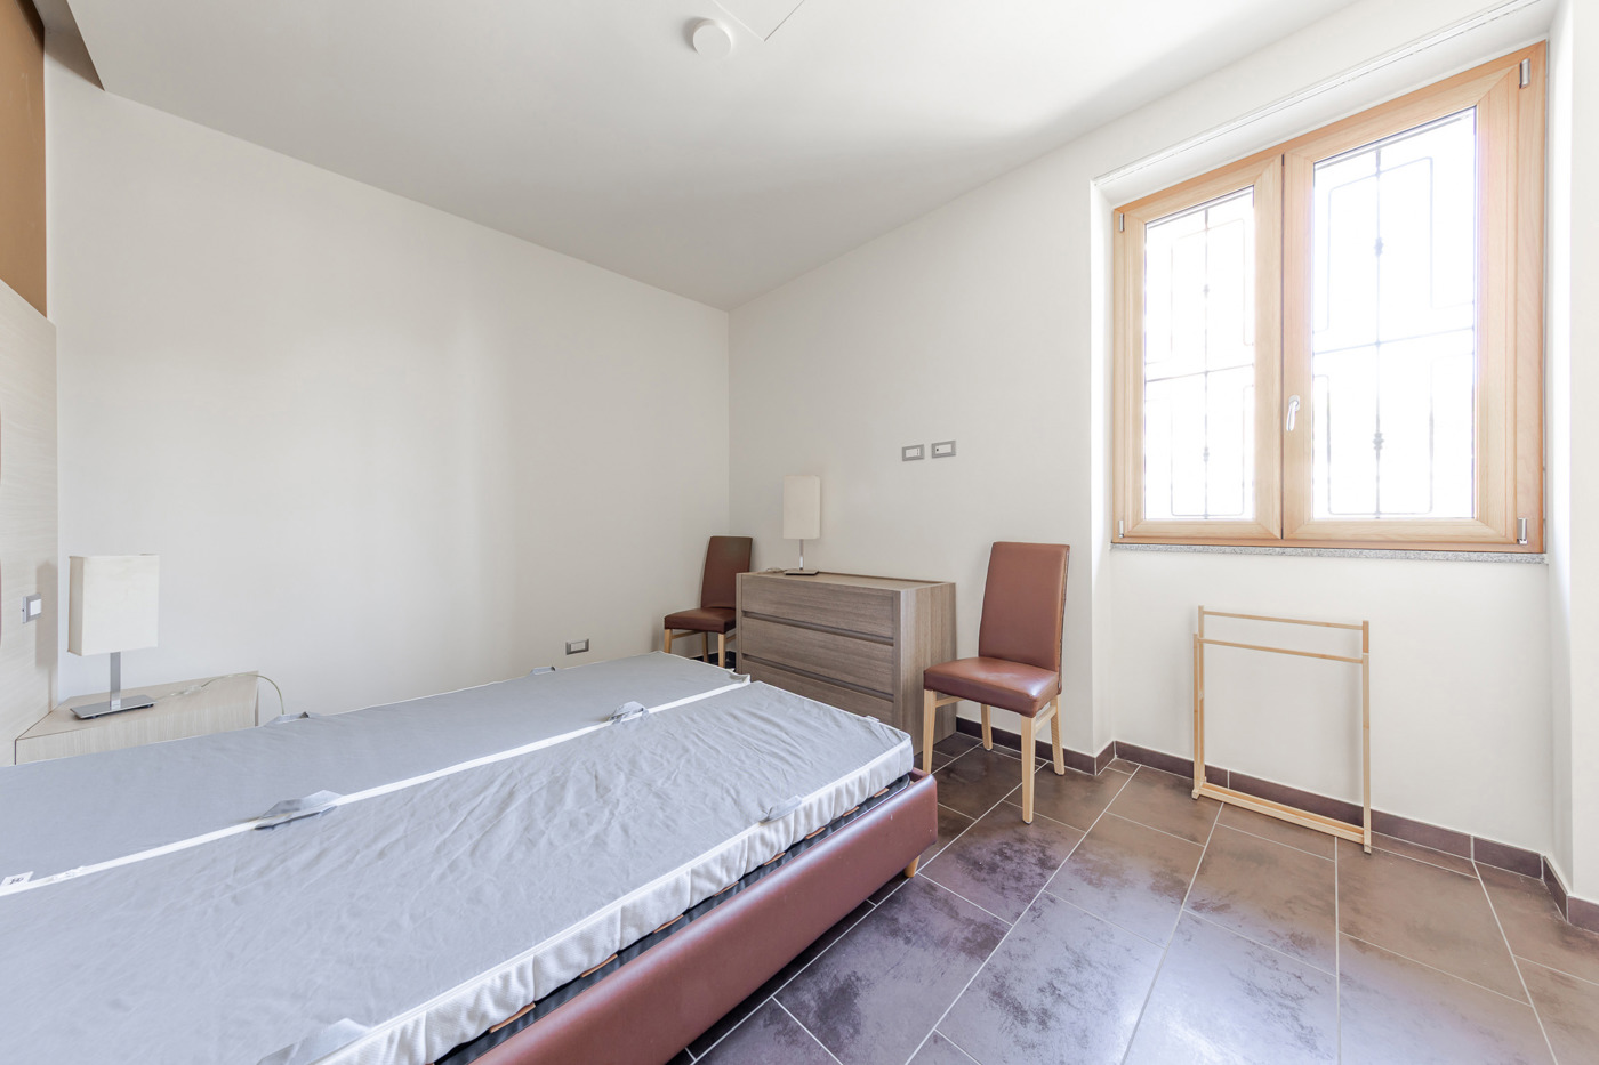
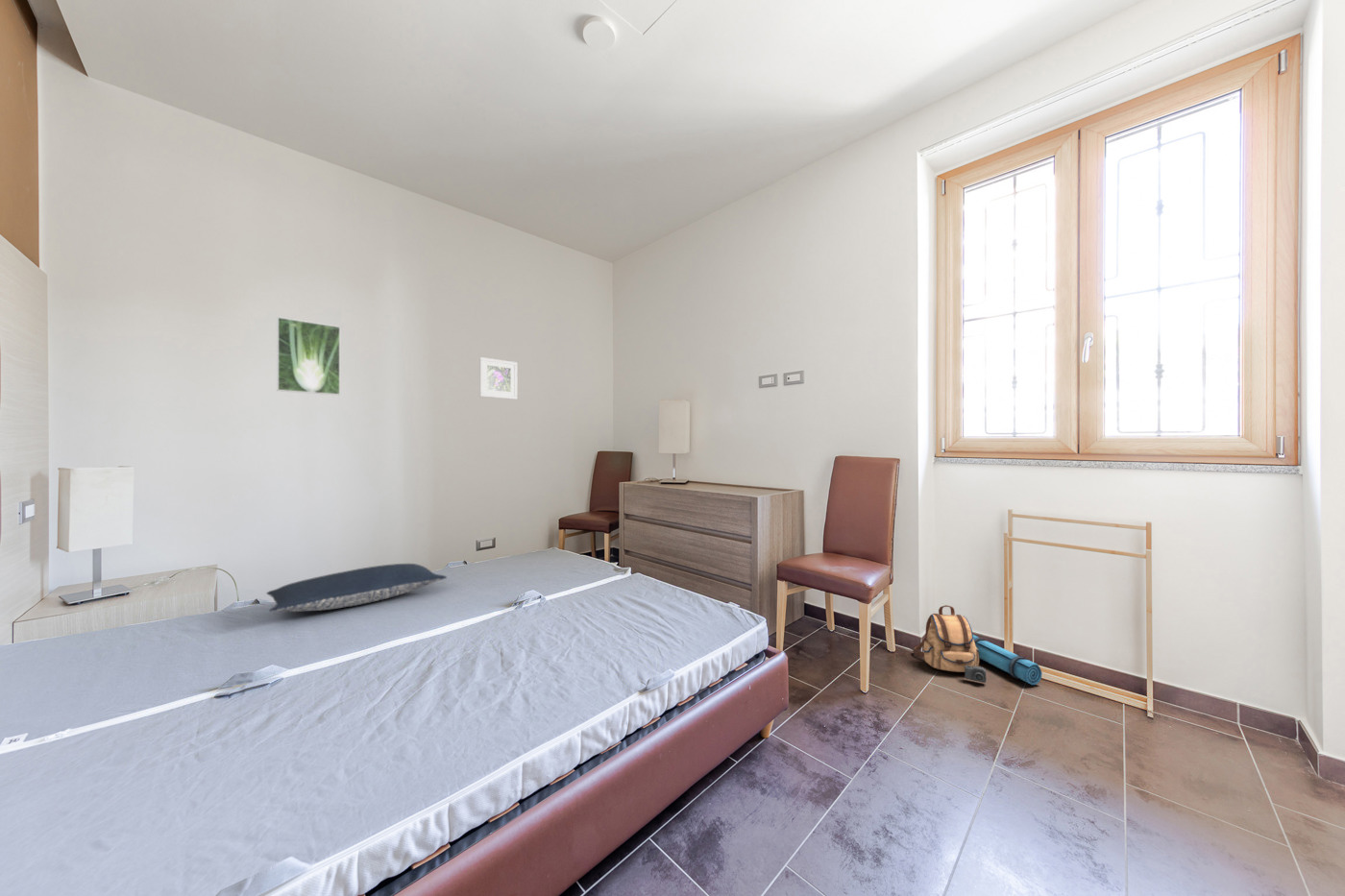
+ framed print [478,356,518,400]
+ backpack [912,604,1042,686]
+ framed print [276,316,341,396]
+ pillow [265,563,448,613]
